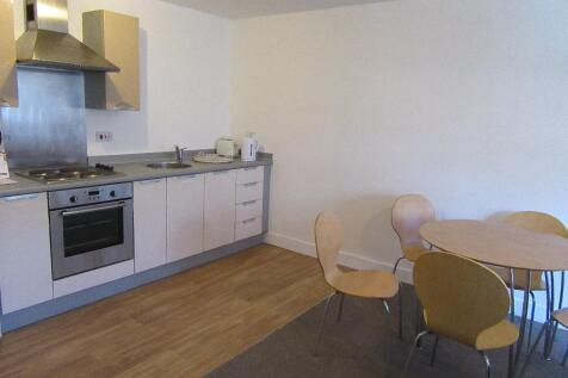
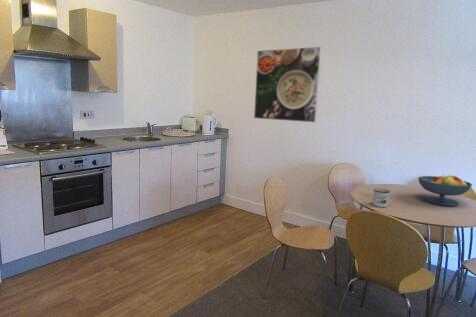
+ fruit bowl [417,174,473,207]
+ mug [372,188,395,208]
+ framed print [253,46,323,123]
